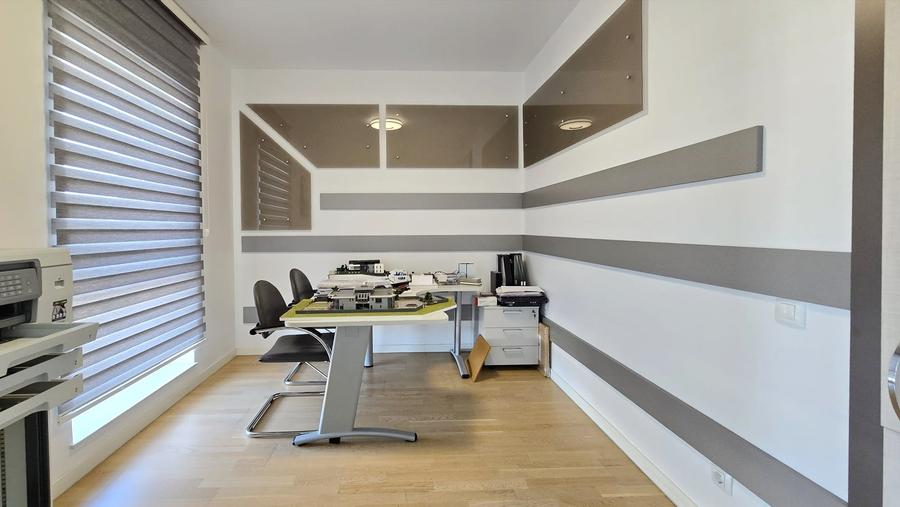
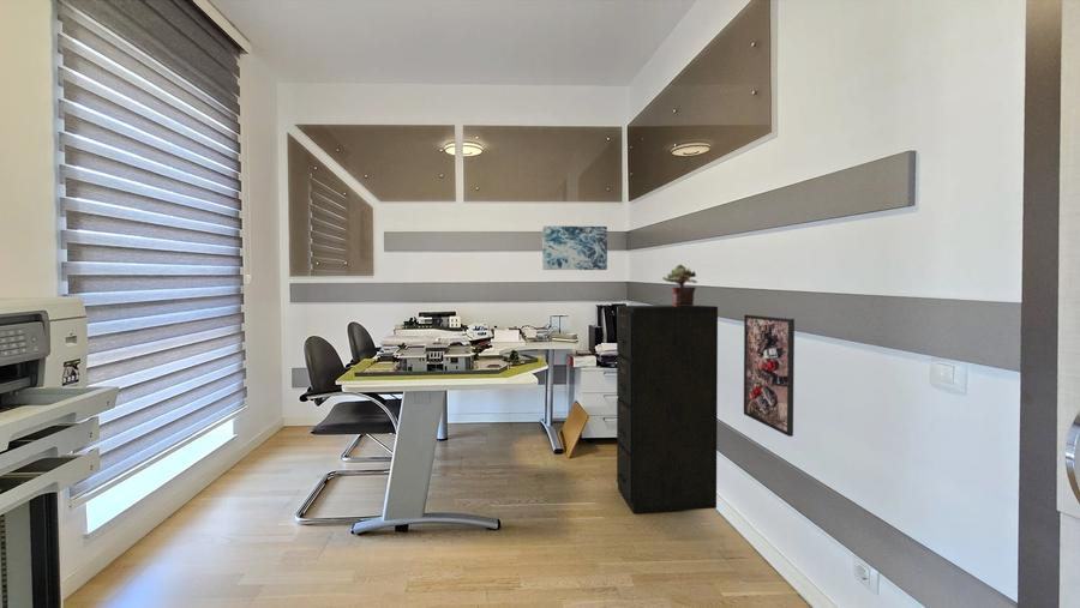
+ wall art [541,224,608,271]
+ potted plant [661,264,698,306]
+ filing cabinet [616,303,719,514]
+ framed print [743,314,796,438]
